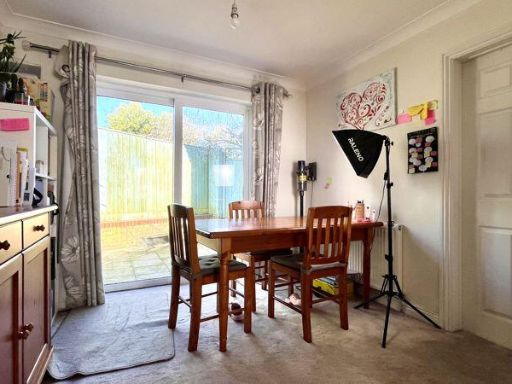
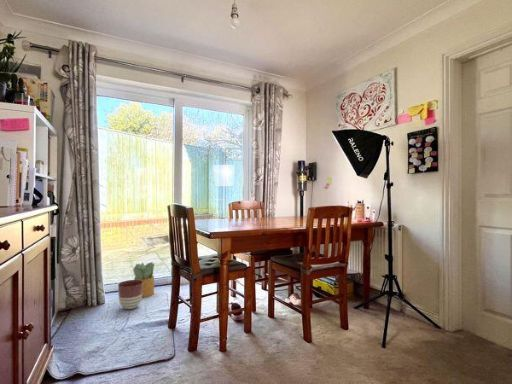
+ potted plant [132,261,155,298]
+ planter [117,279,143,310]
